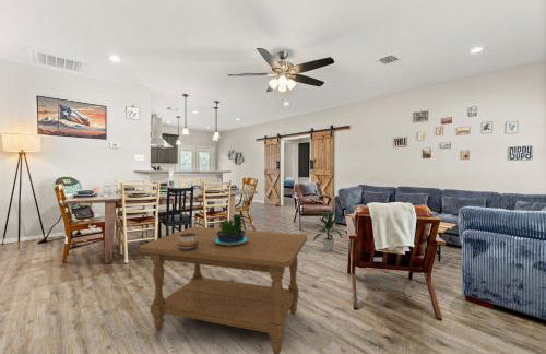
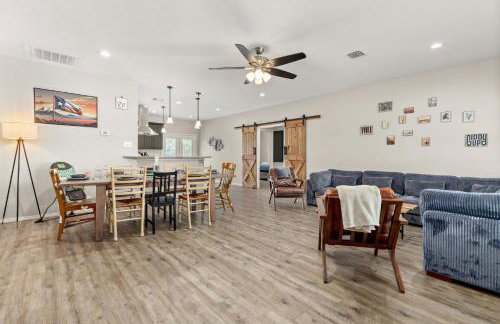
- indoor plant [312,210,346,251]
- potted plant [213,213,248,246]
- decorative bowl [177,233,199,250]
- coffee table [139,226,308,354]
